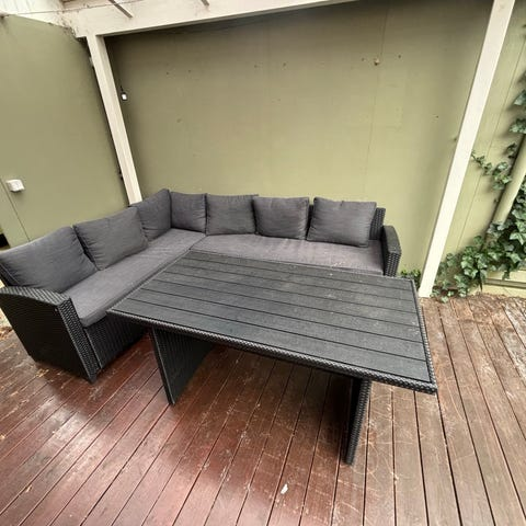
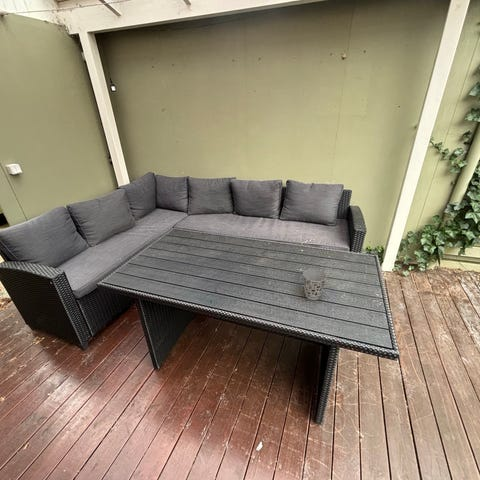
+ cup [302,268,327,301]
